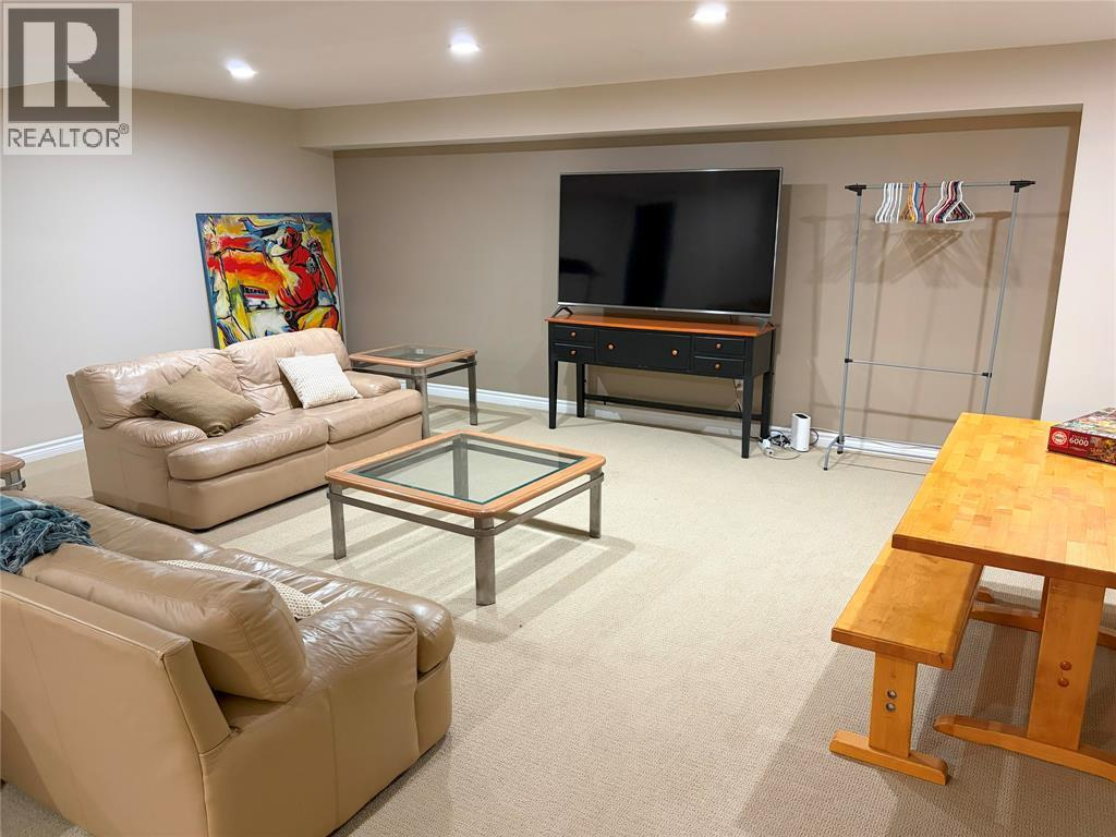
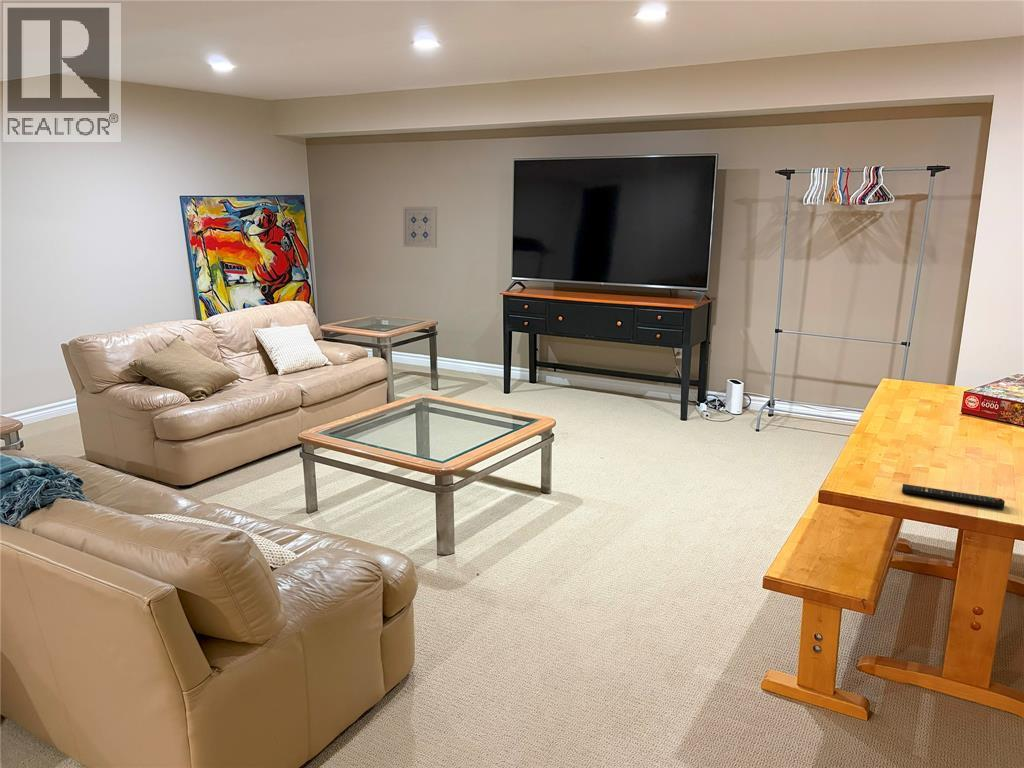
+ remote control [901,483,1006,509]
+ wall art [402,206,438,249]
